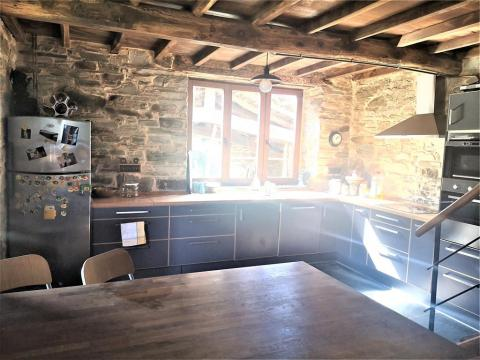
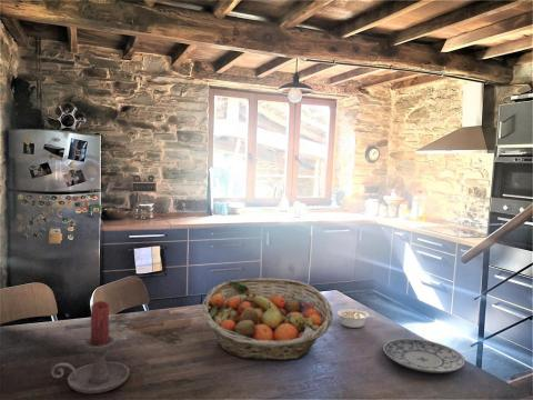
+ plate [382,338,466,374]
+ candle holder [50,300,130,394]
+ fruit basket [201,277,334,361]
+ legume [336,308,373,329]
